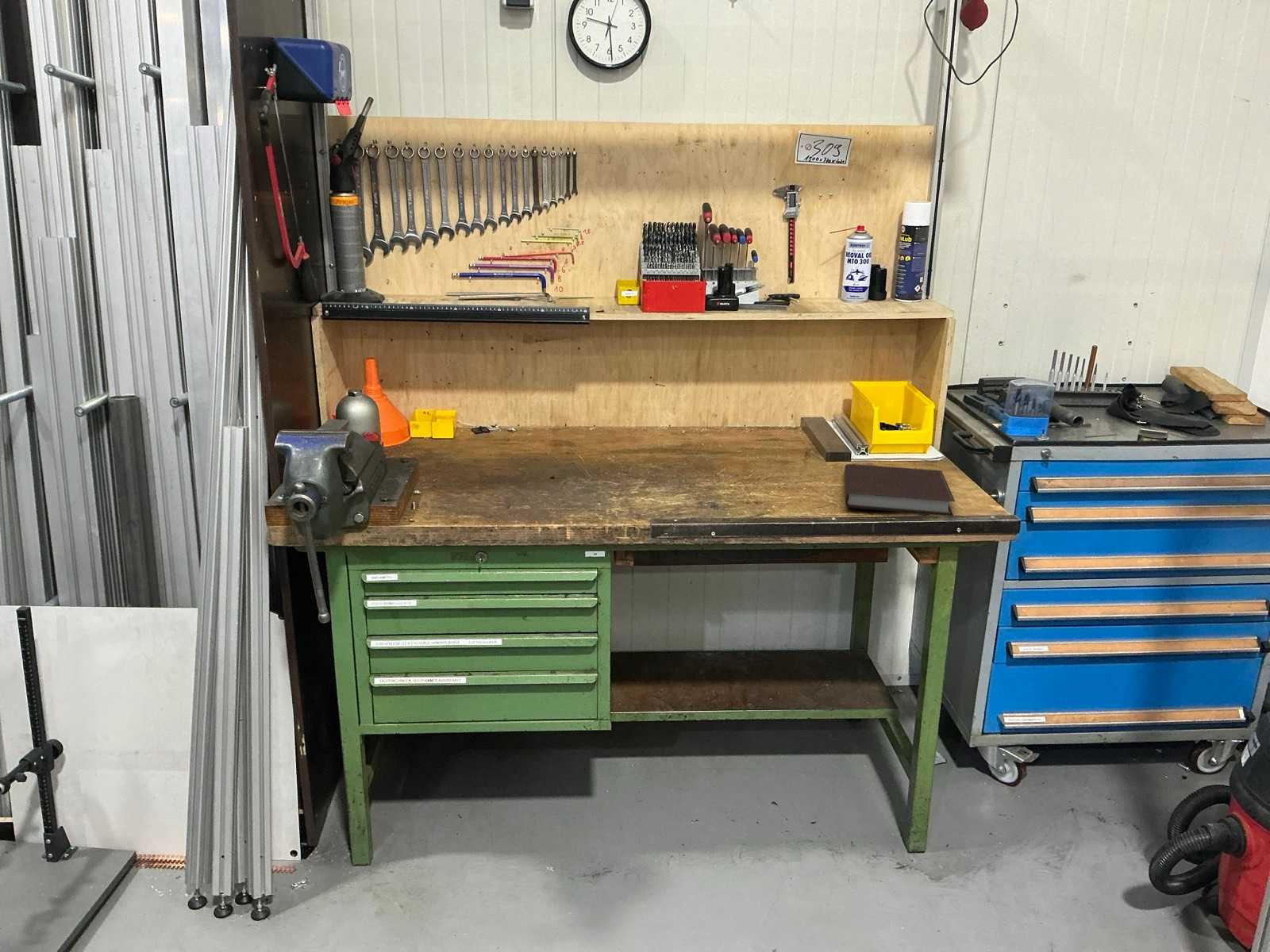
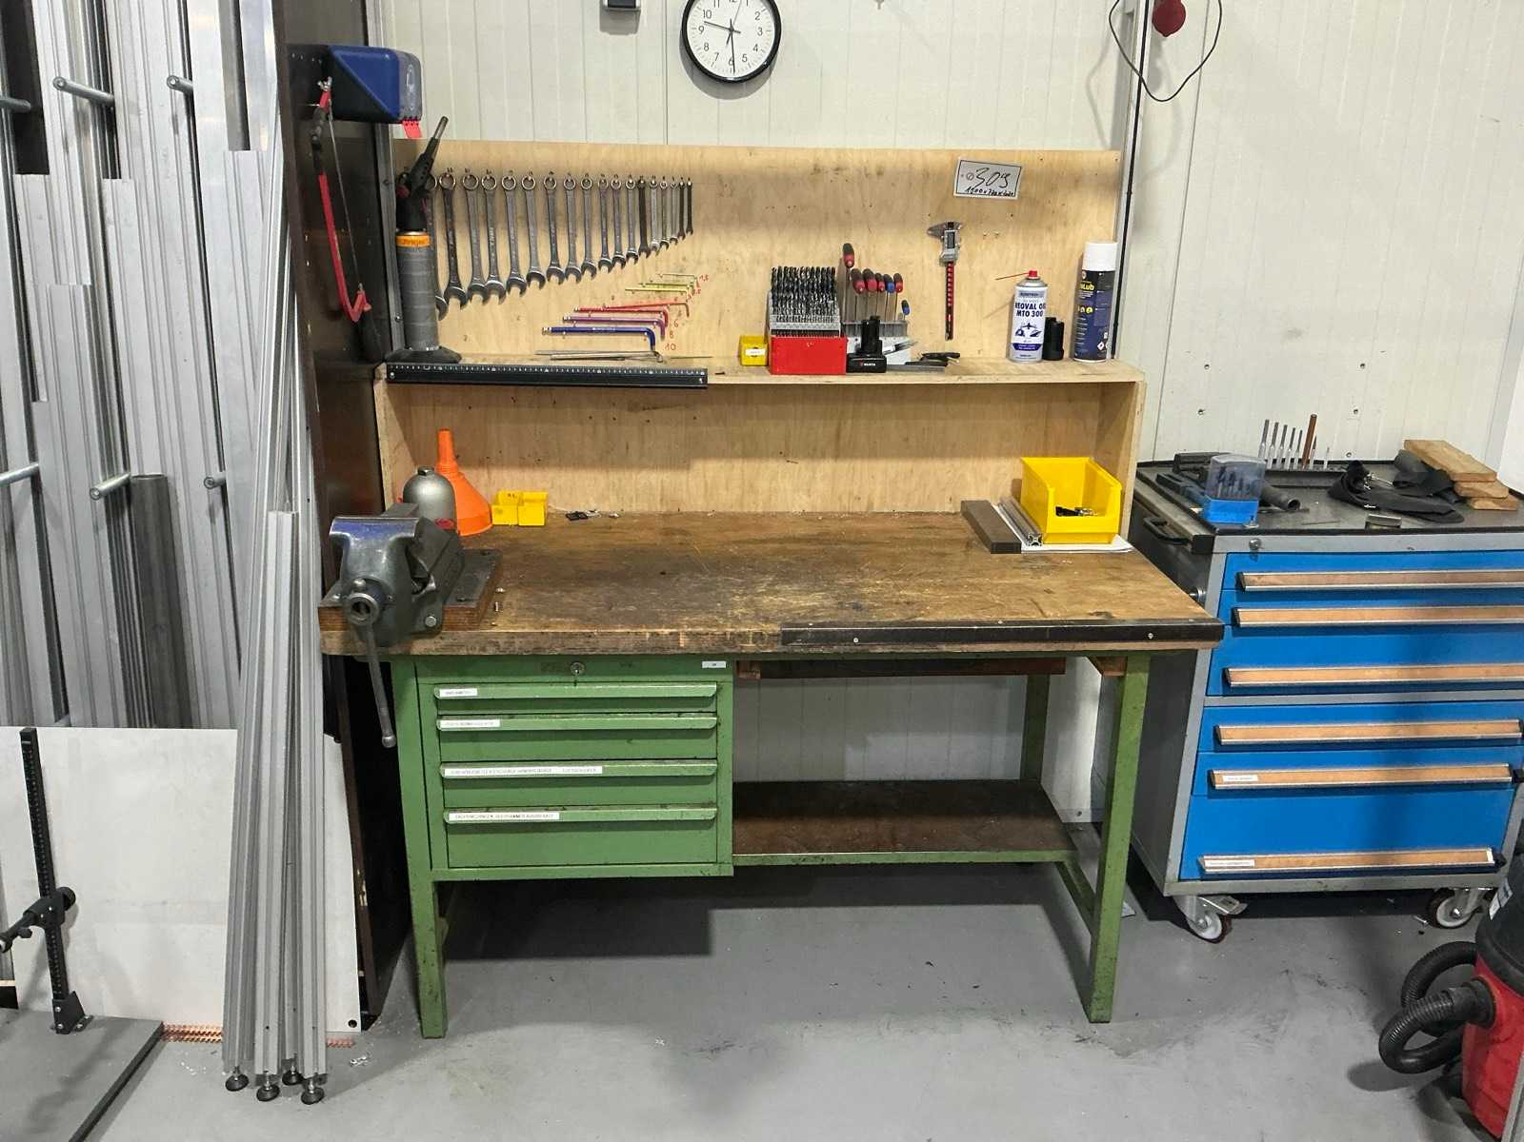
- notebook [844,463,956,516]
